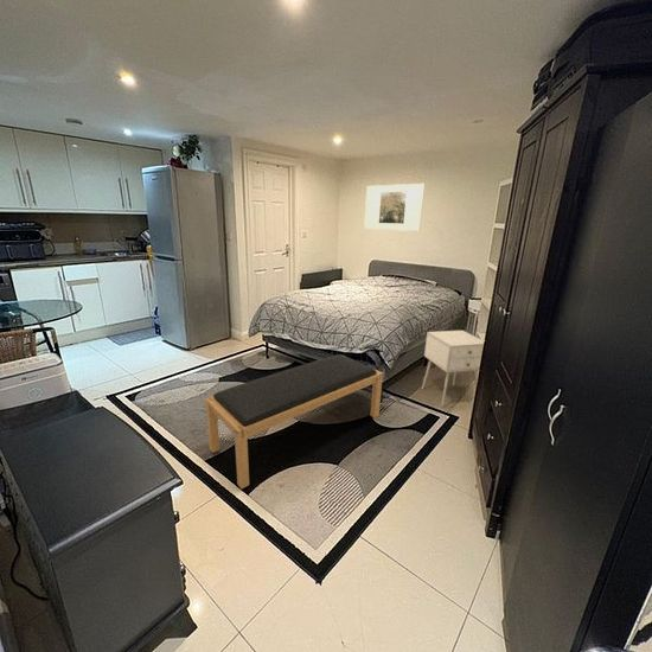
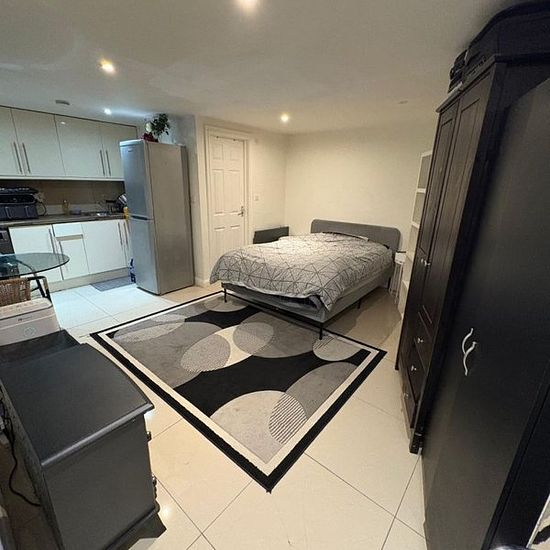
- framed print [363,183,427,232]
- nightstand [421,330,485,408]
- bench [204,353,384,490]
